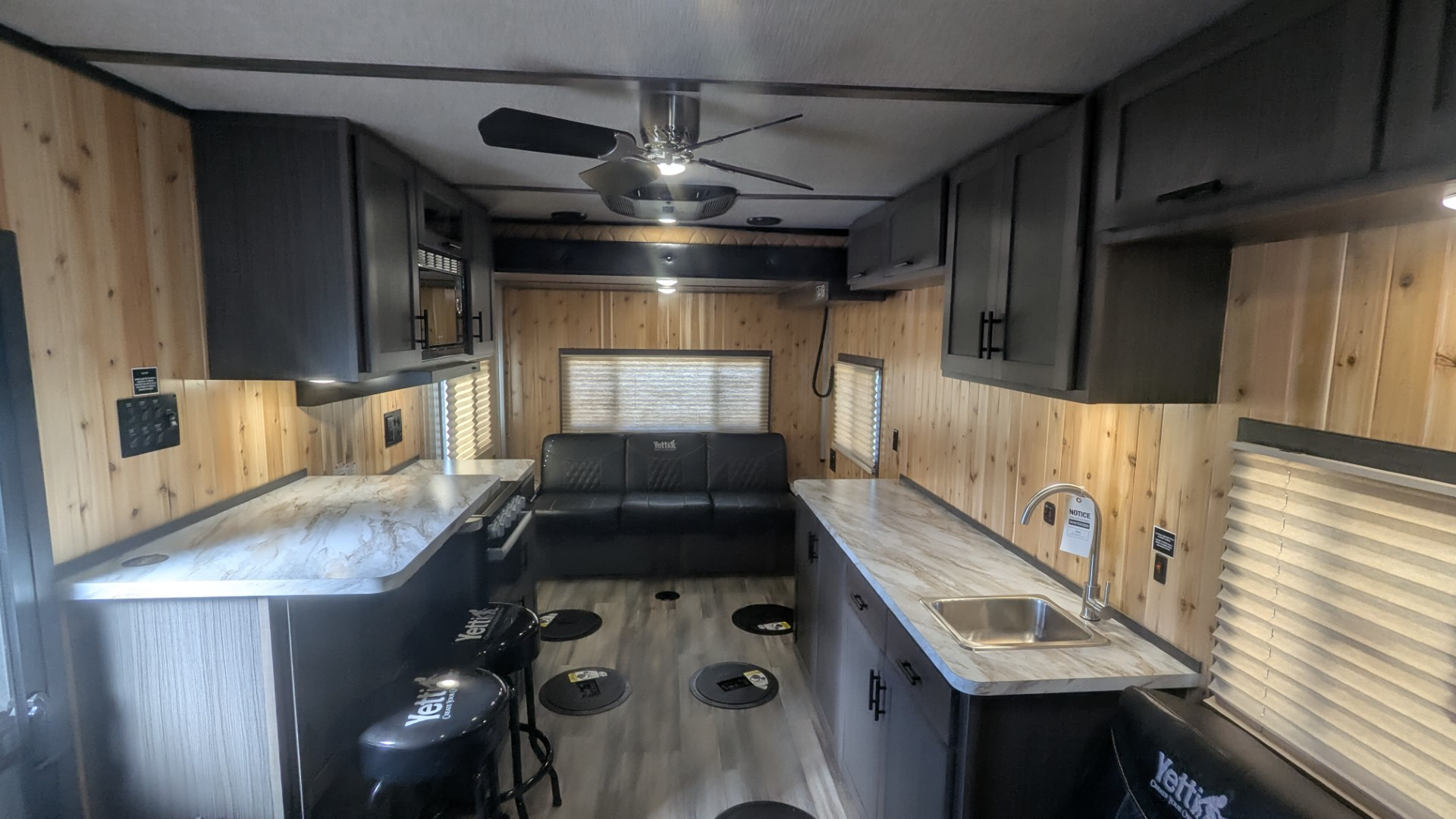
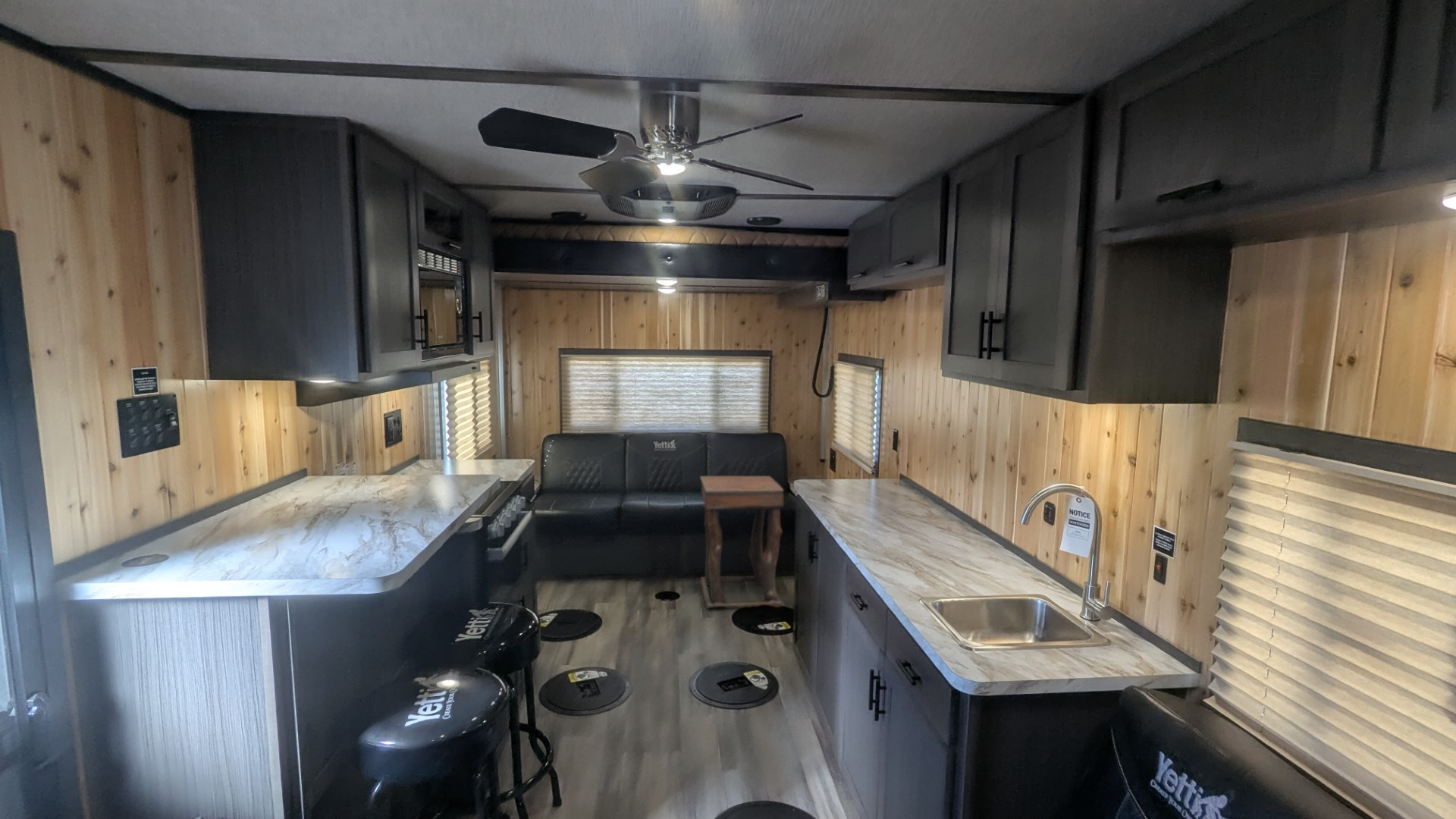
+ side table [699,475,785,610]
